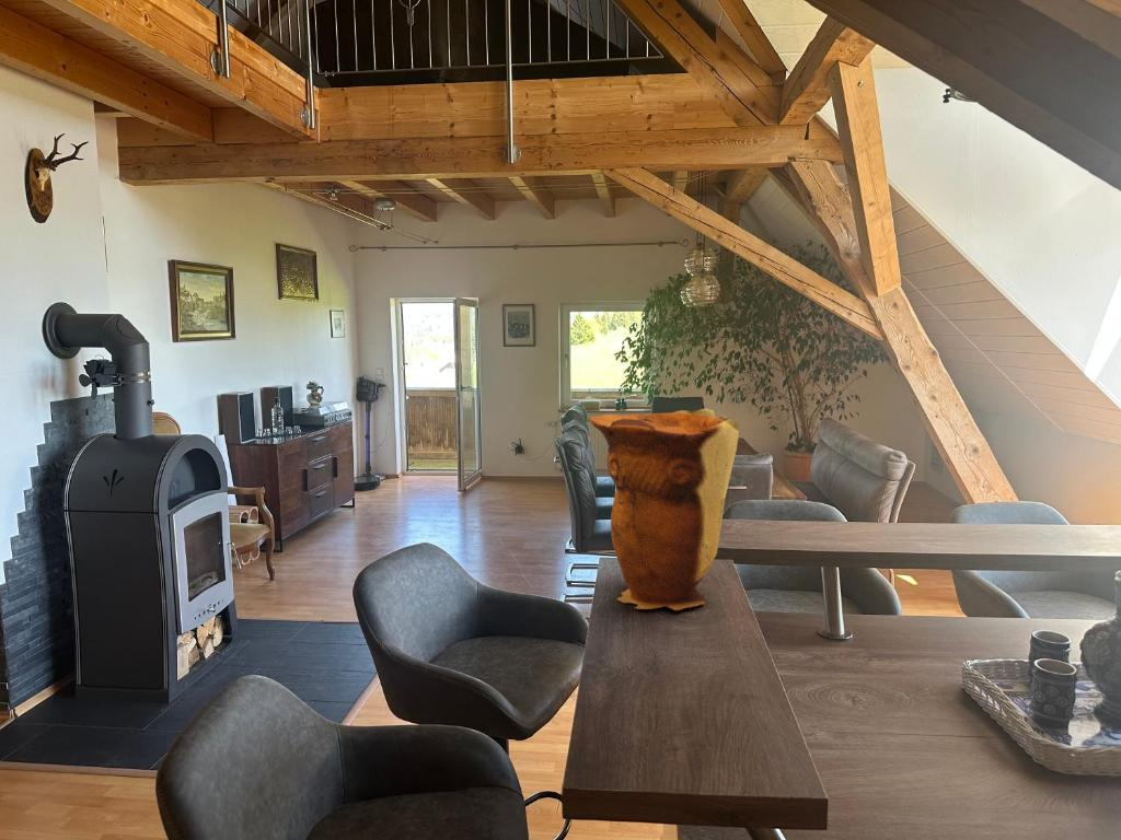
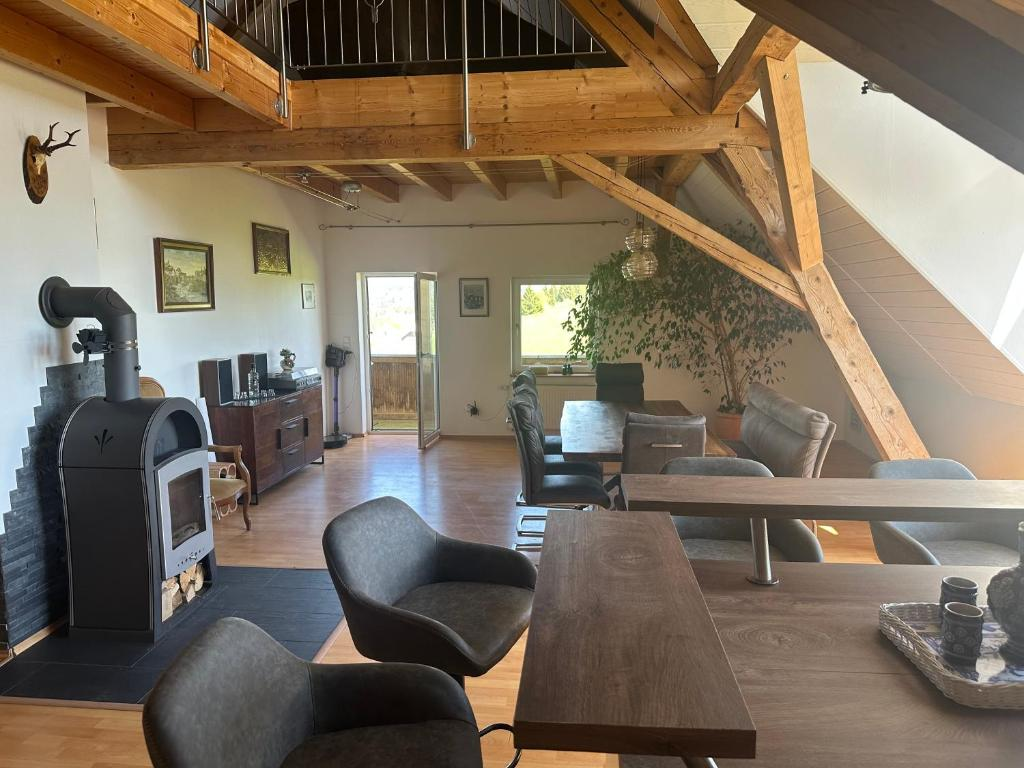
- decorative vase [588,407,741,611]
